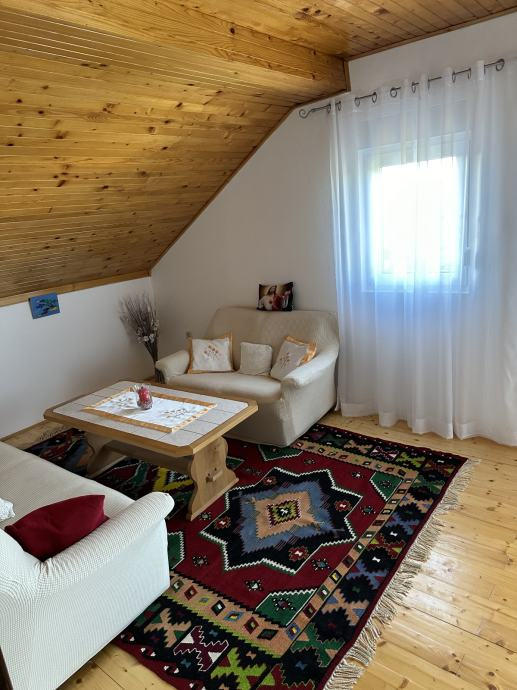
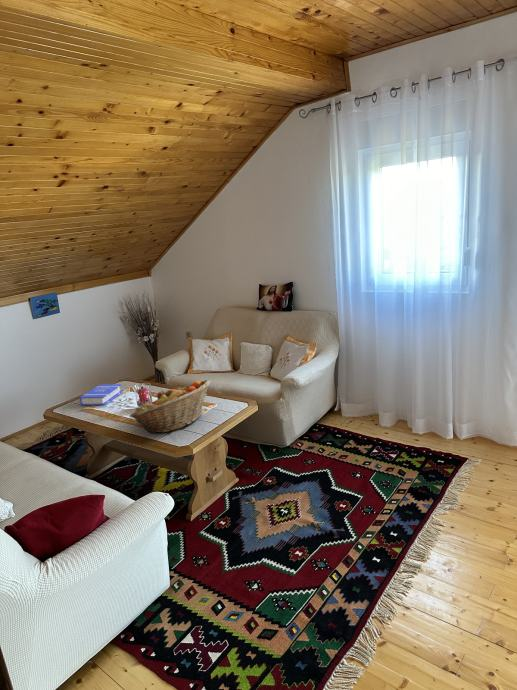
+ fruit basket [128,379,212,434]
+ book [79,383,124,406]
